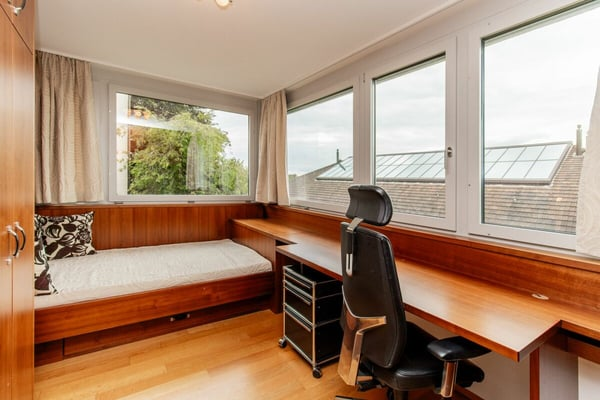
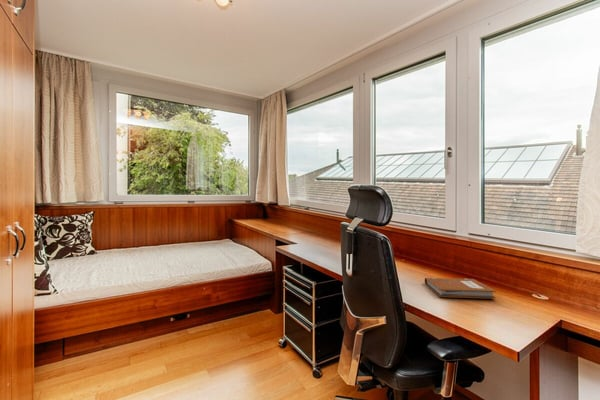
+ notebook [424,277,497,300]
